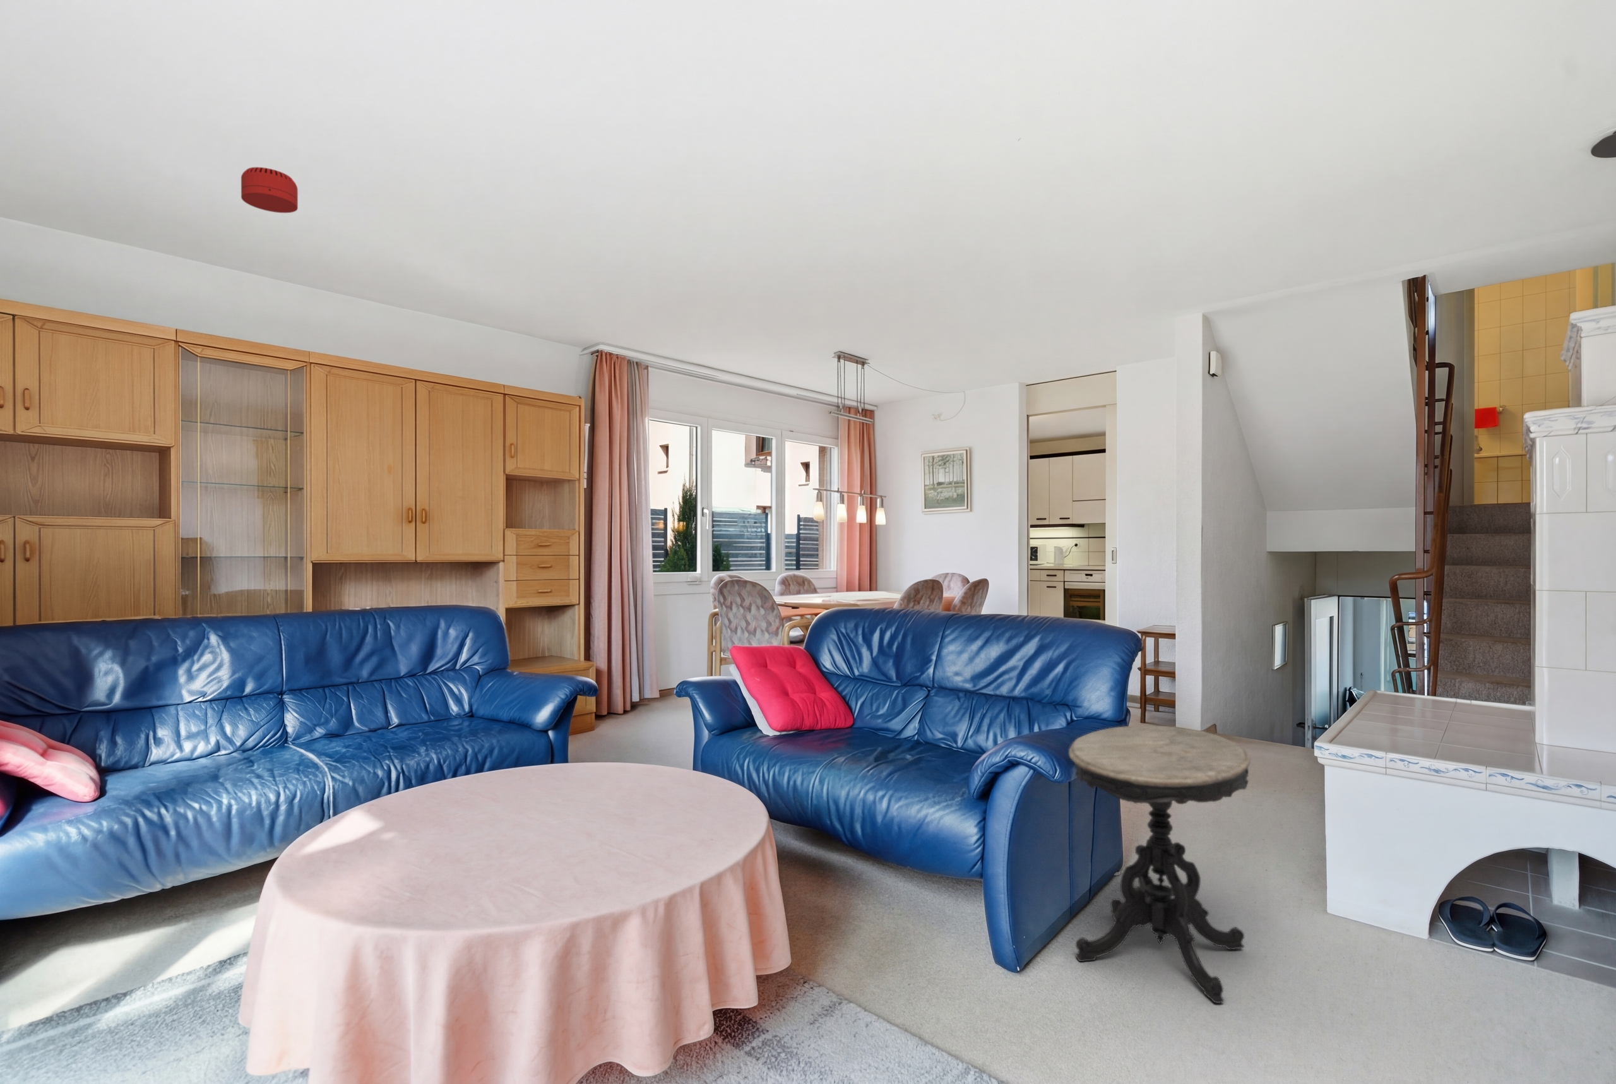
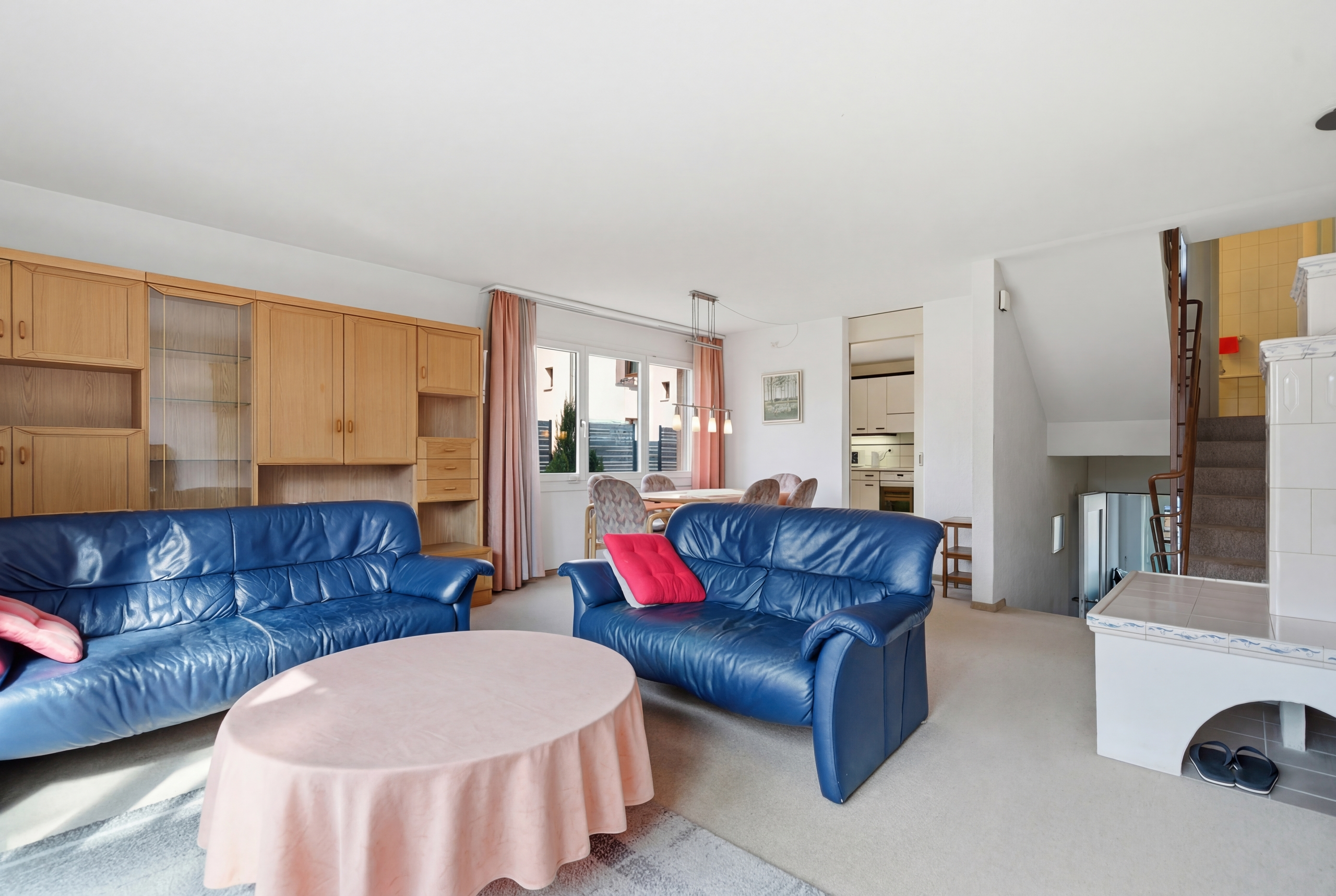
- smoke detector [241,167,299,213]
- side table [1068,725,1251,1004]
